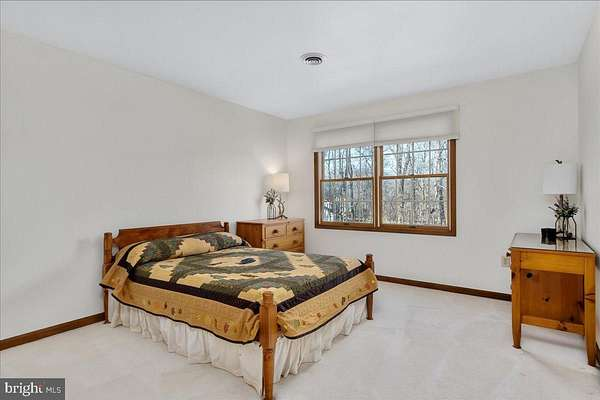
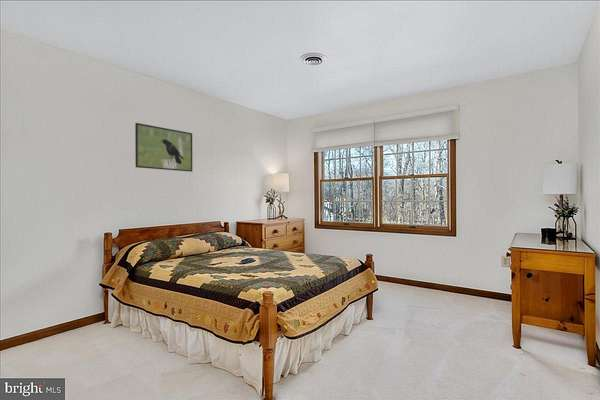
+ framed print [134,122,193,173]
